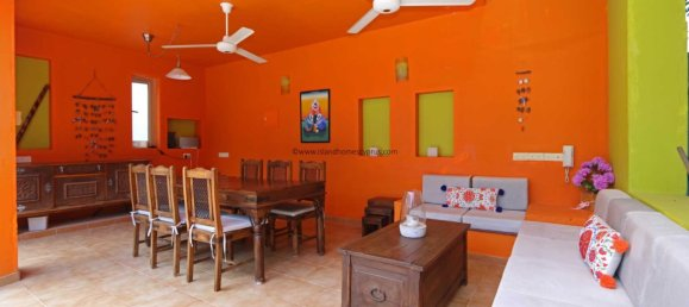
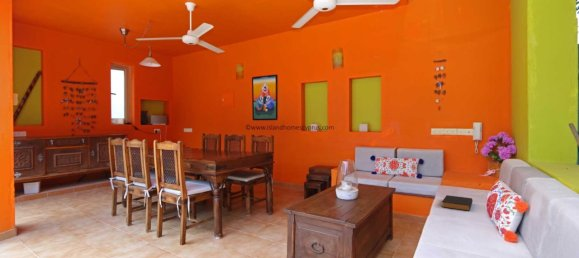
+ hardback book [441,194,473,212]
